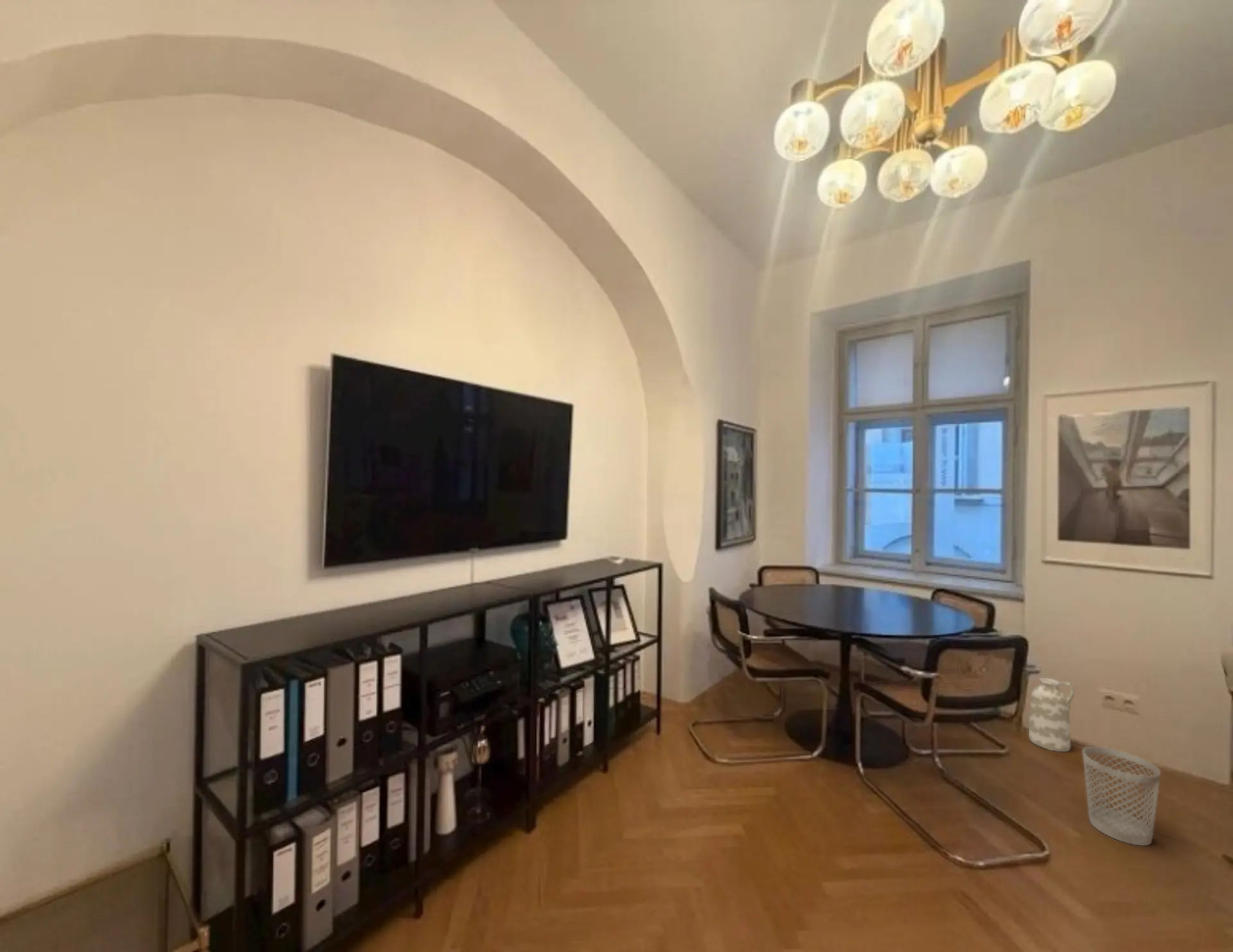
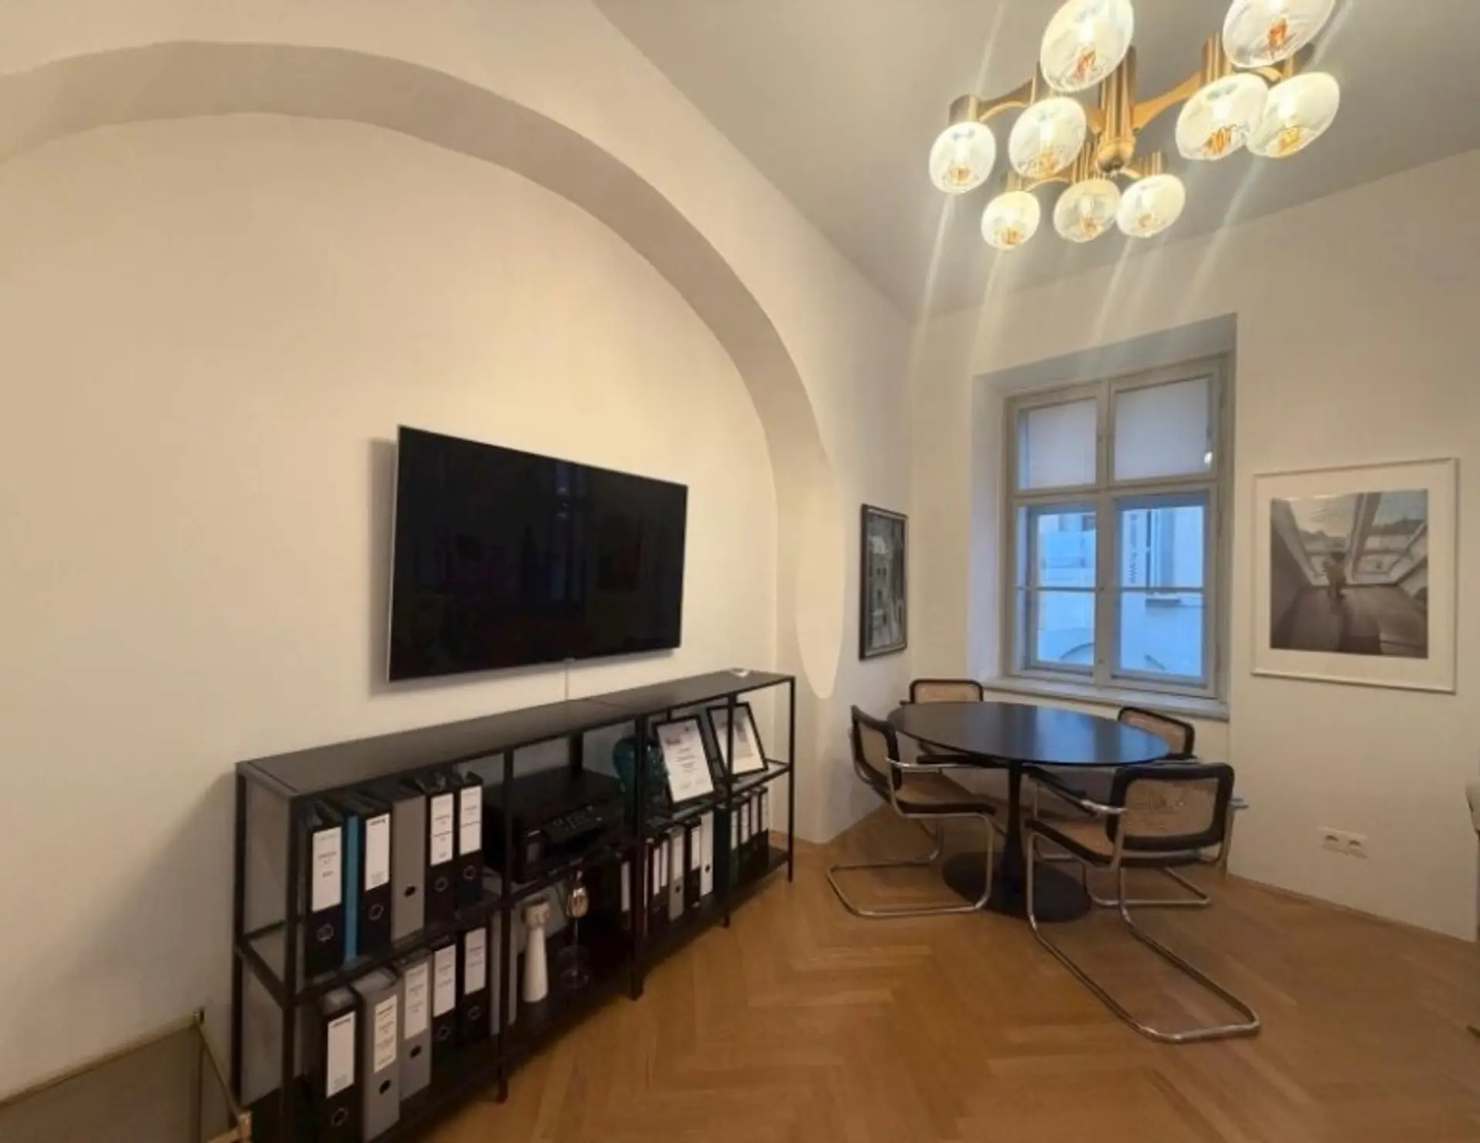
- vase [1028,677,1076,752]
- wastebasket [1082,746,1161,847]
